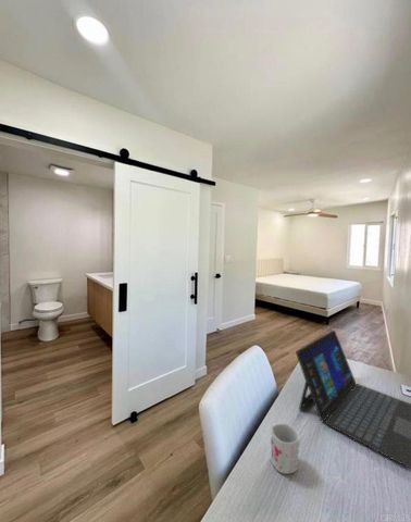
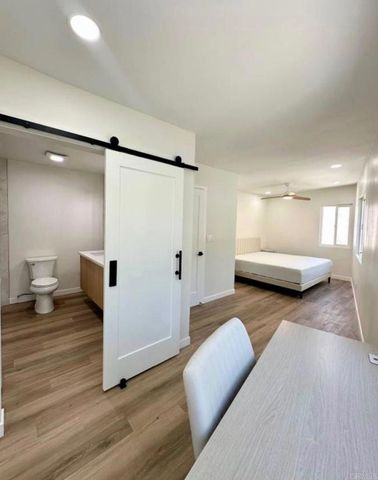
- mug [270,423,301,475]
- laptop [295,330,411,470]
